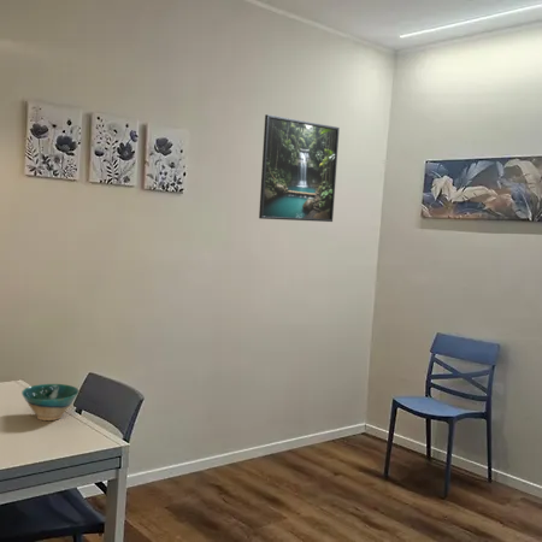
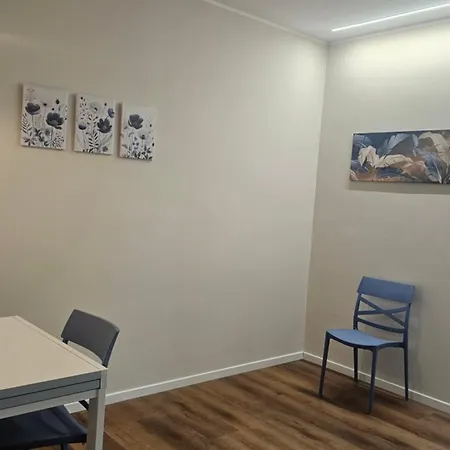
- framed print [258,113,341,223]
- bowl [20,383,79,422]
